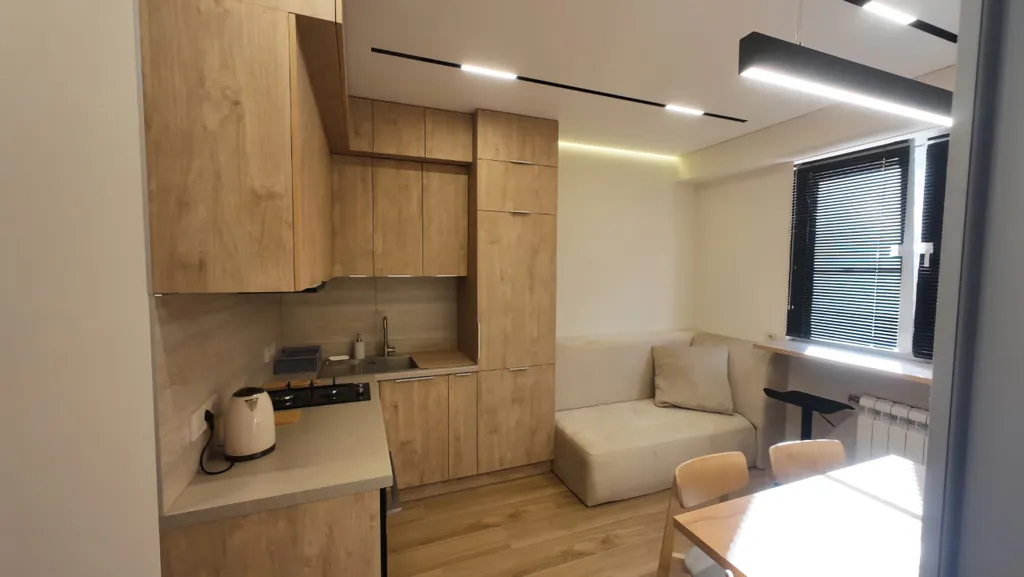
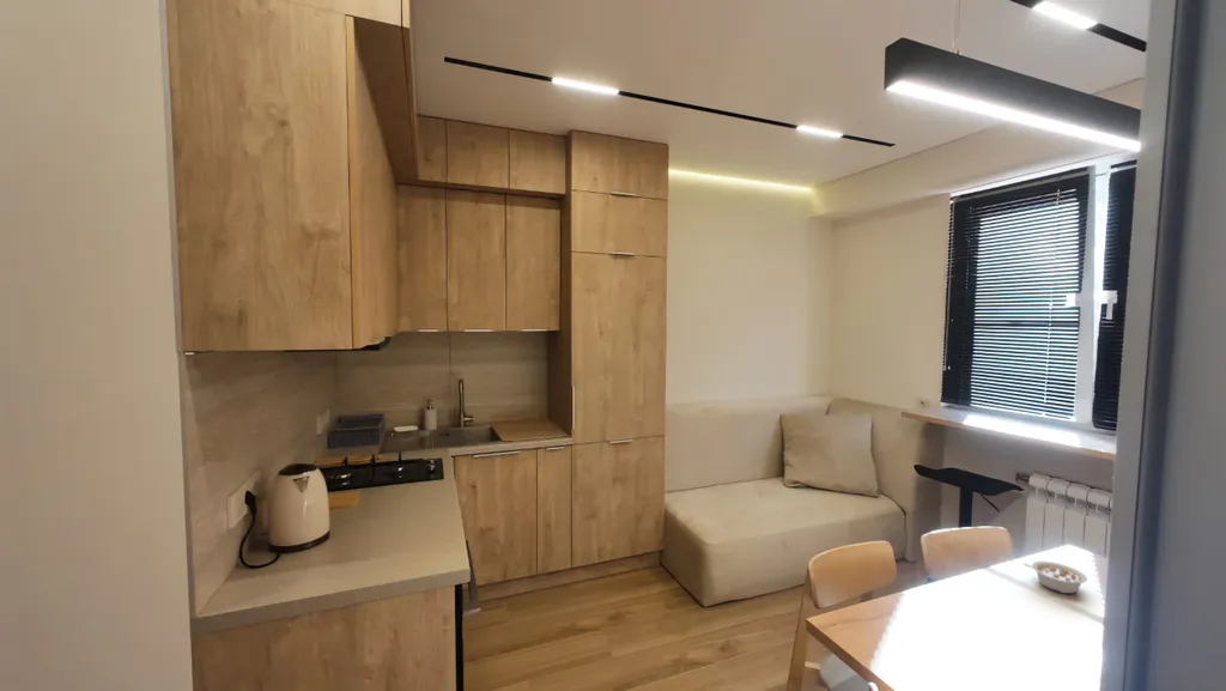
+ legume [1022,560,1088,595]
